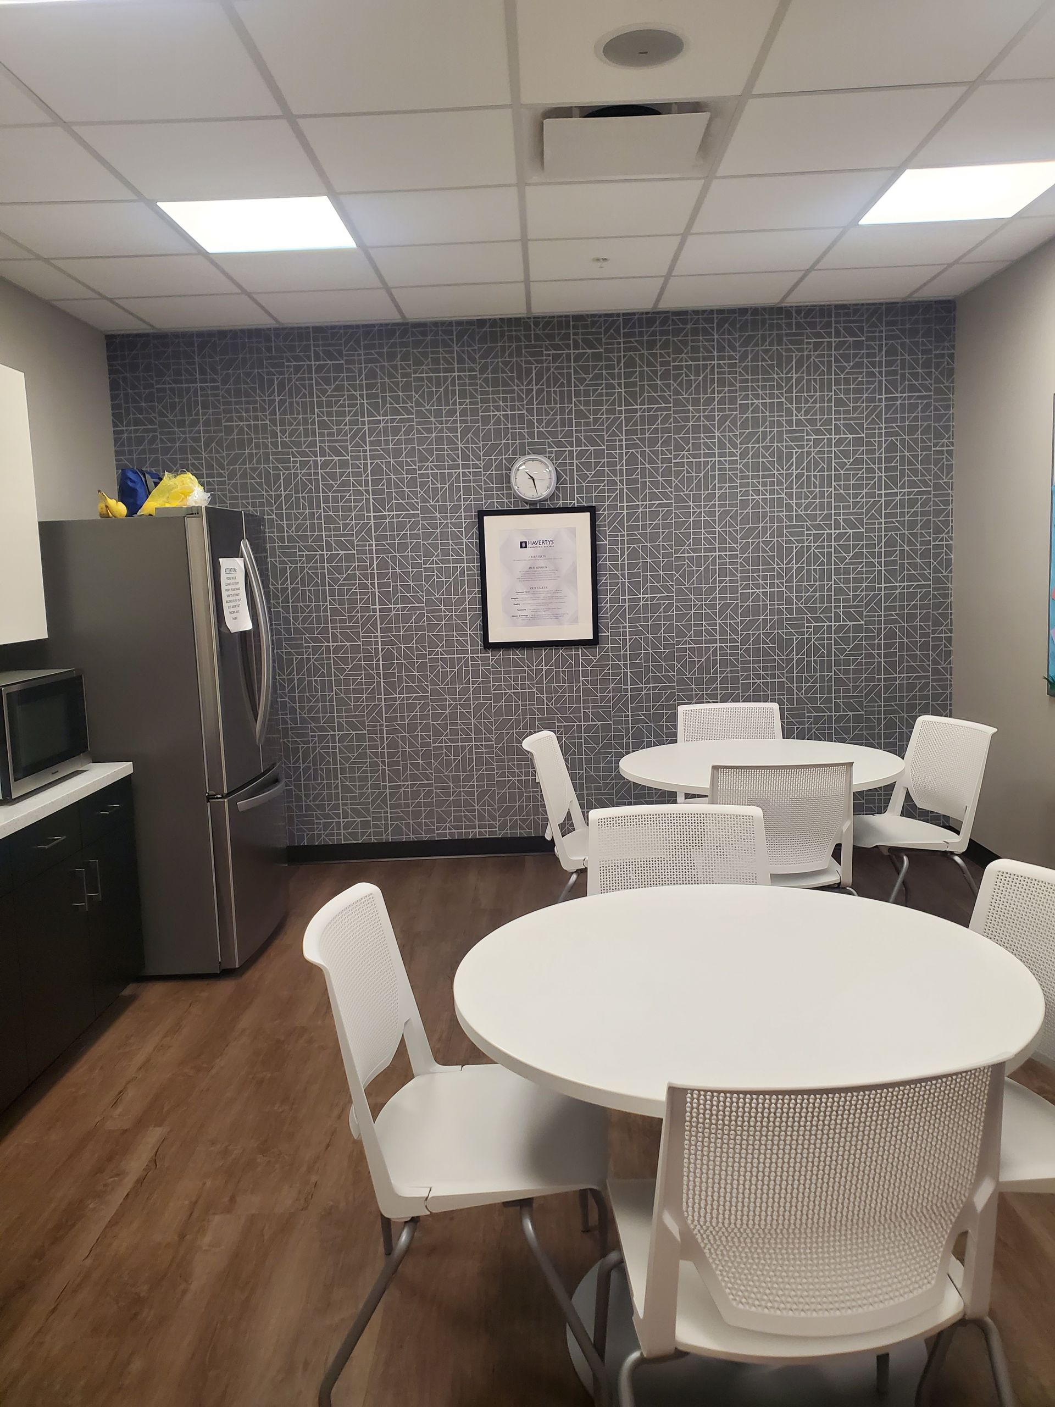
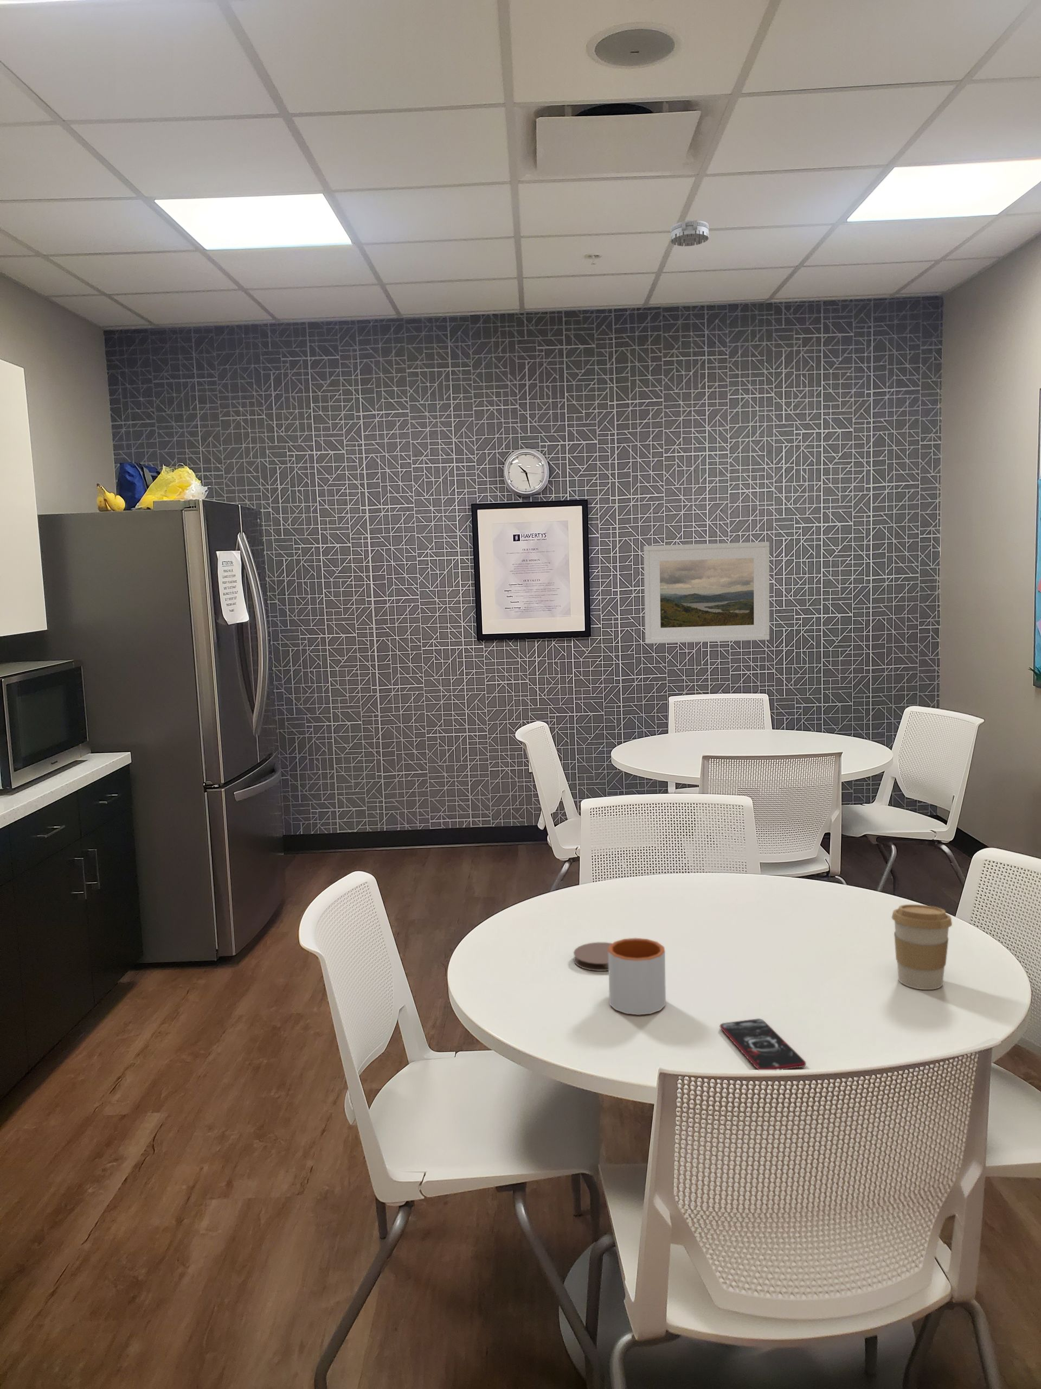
+ smoke detector [670,220,710,247]
+ coaster [573,942,612,972]
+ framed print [643,541,770,644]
+ smartphone [720,1018,807,1071]
+ coffee cup [891,903,952,990]
+ mug [608,937,666,1016]
